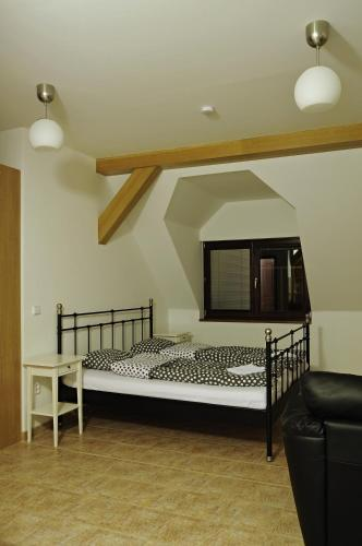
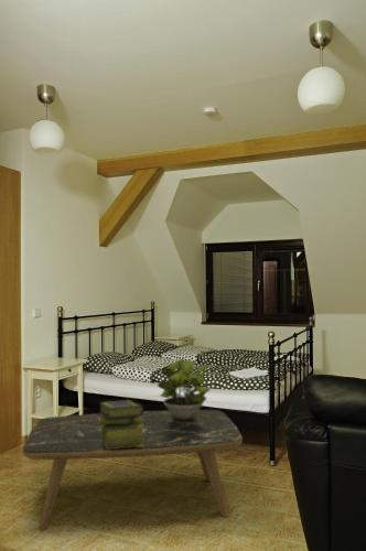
+ potted plant [157,357,212,420]
+ stack of books [98,399,144,449]
+ coffee table [22,409,244,532]
